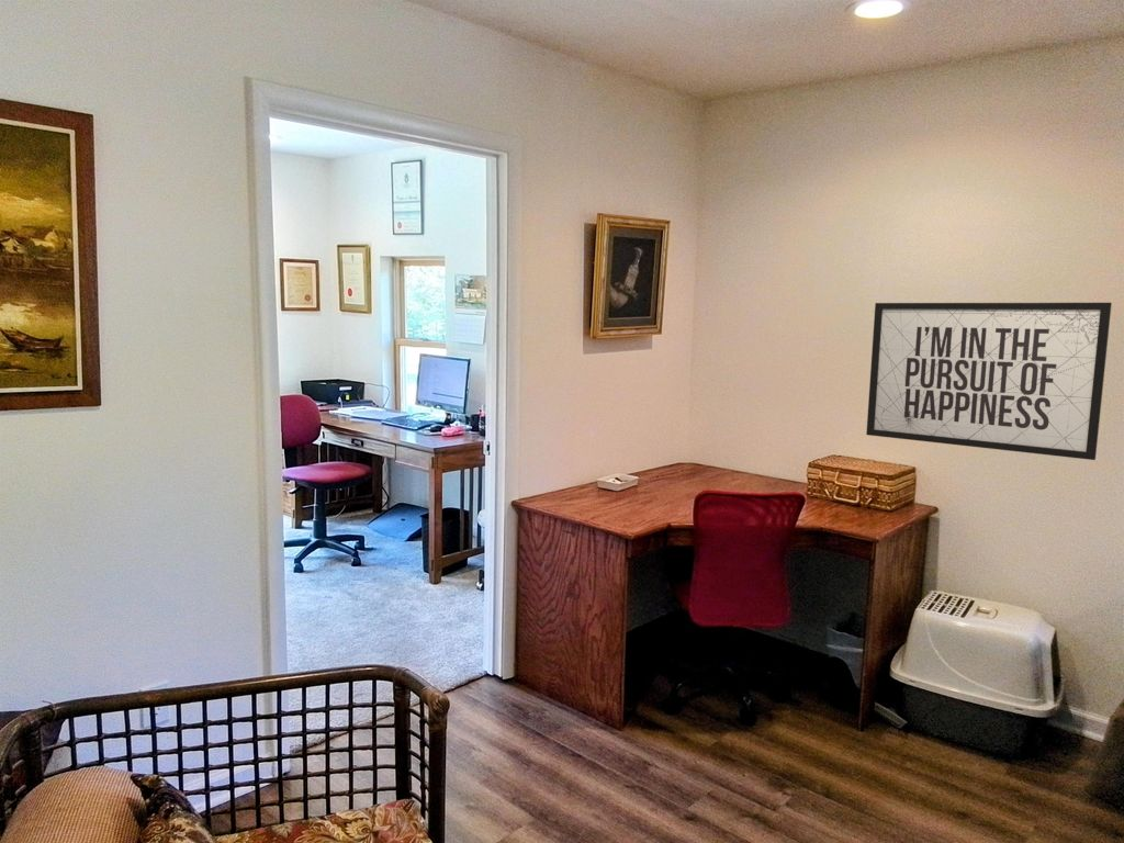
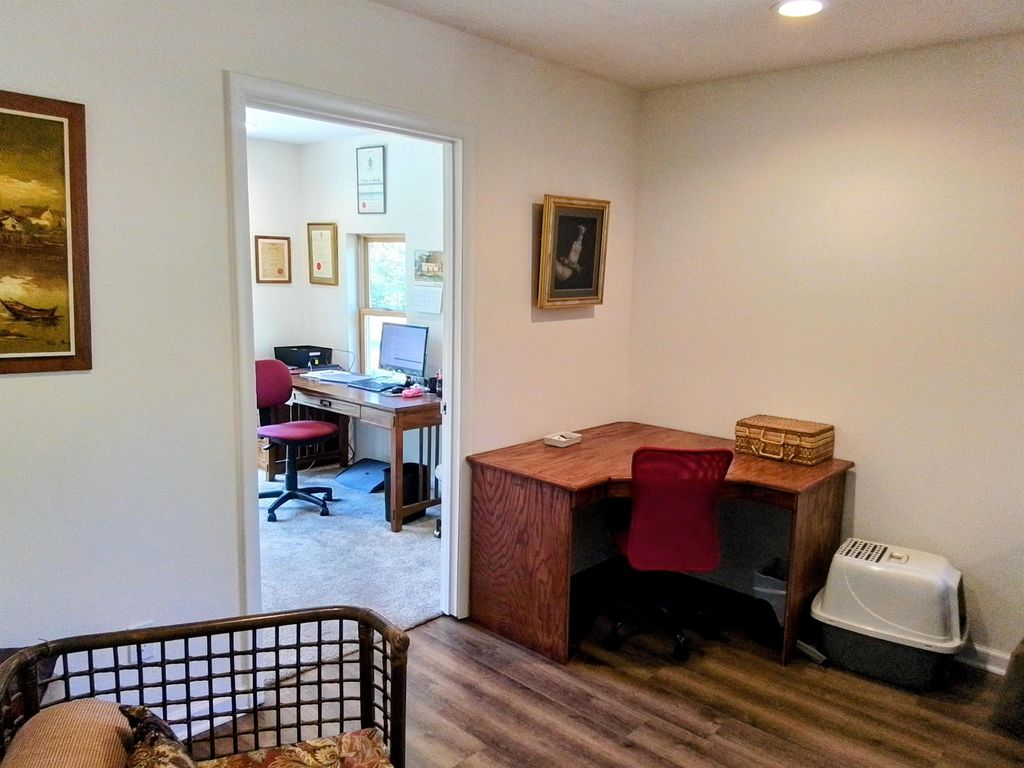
- mirror [865,302,1113,461]
